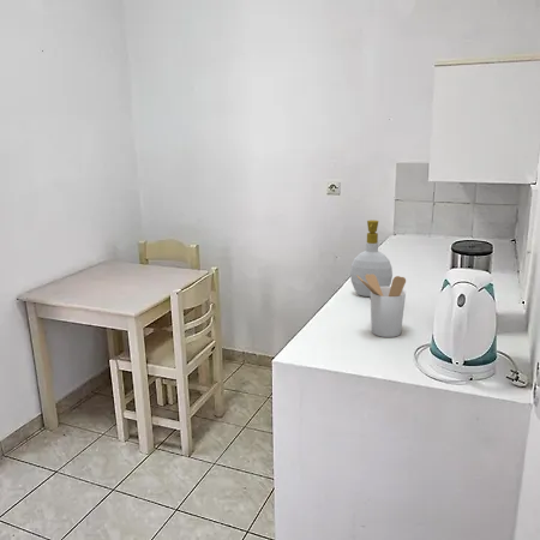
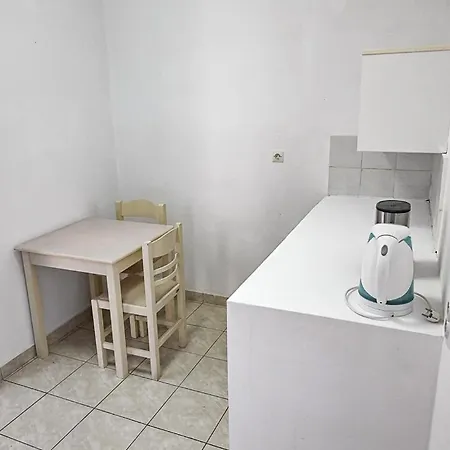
- utensil holder [356,274,407,338]
- soap bottle [349,220,394,298]
